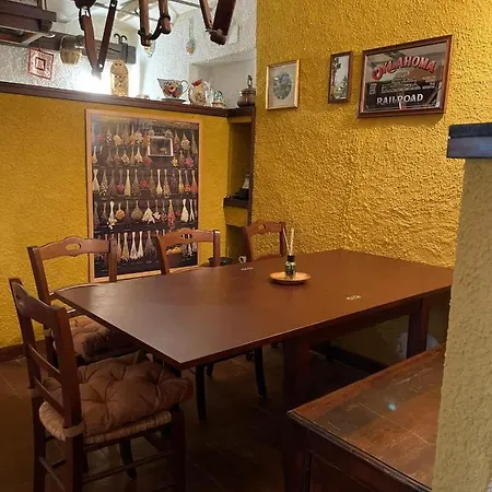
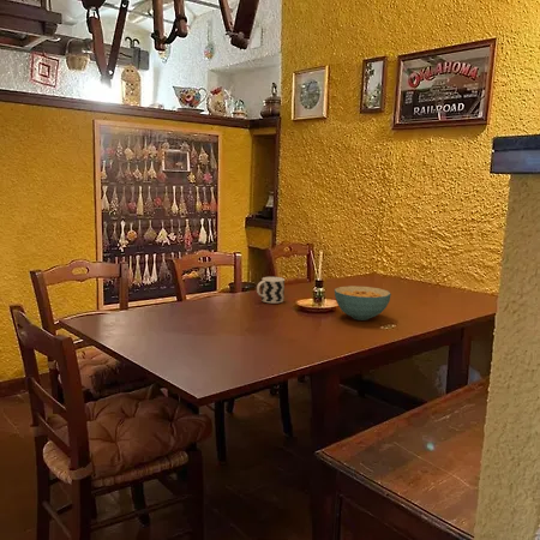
+ cereal bowl [334,284,392,322]
+ cup [256,276,286,305]
